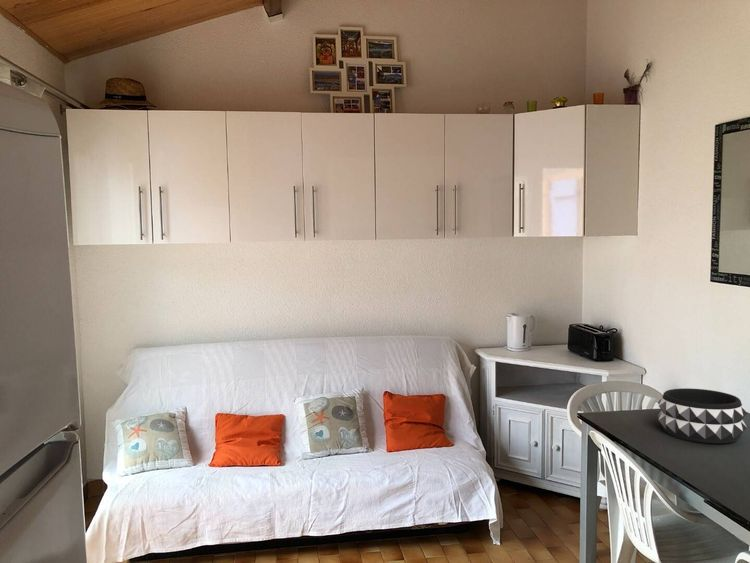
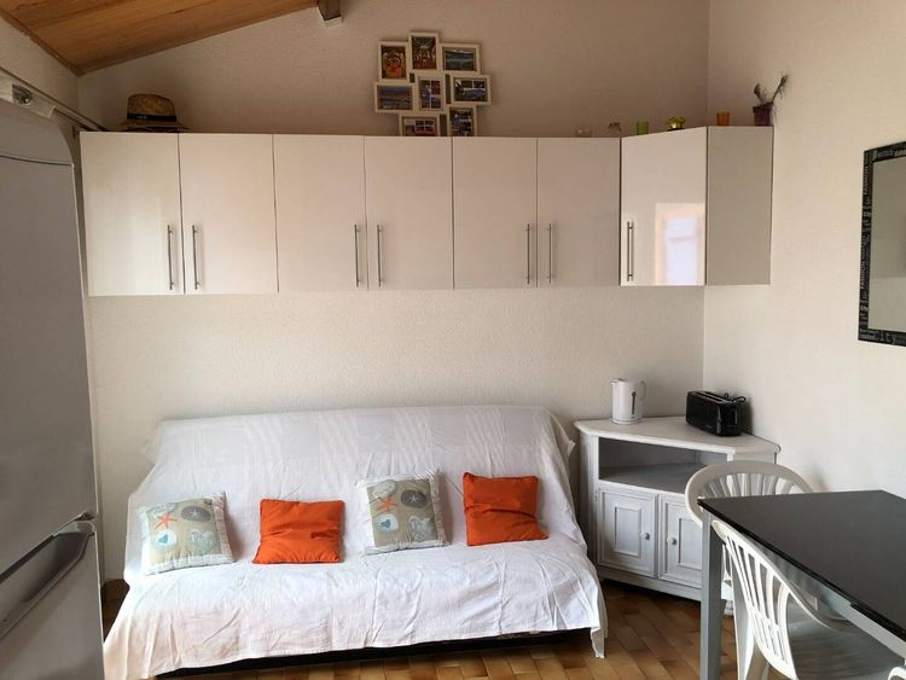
- decorative bowl [657,387,748,444]
